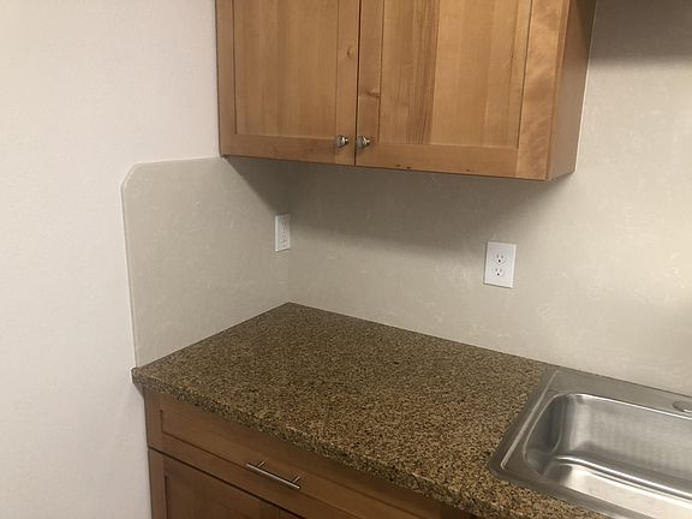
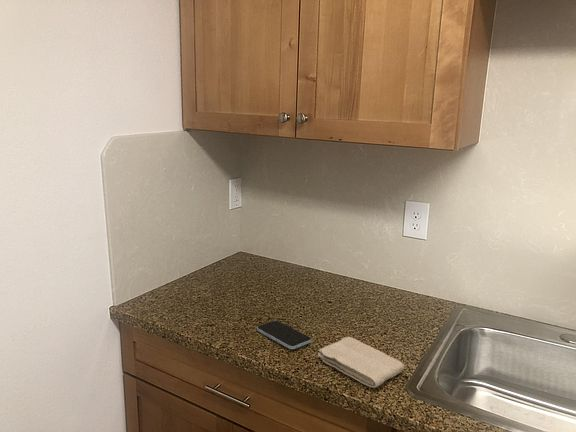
+ washcloth [317,336,405,389]
+ smartphone [256,320,313,350]
